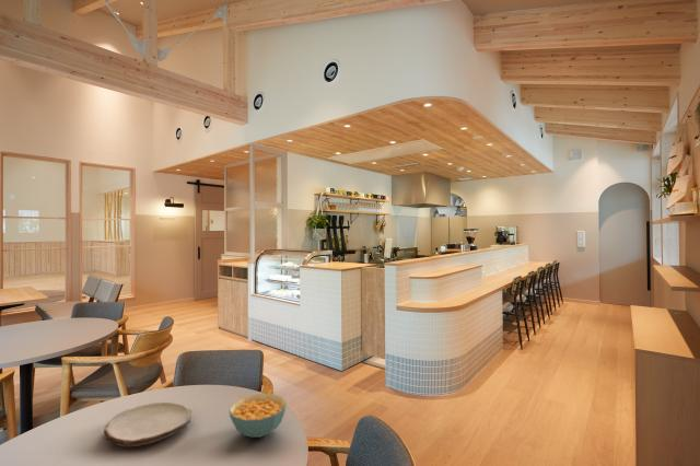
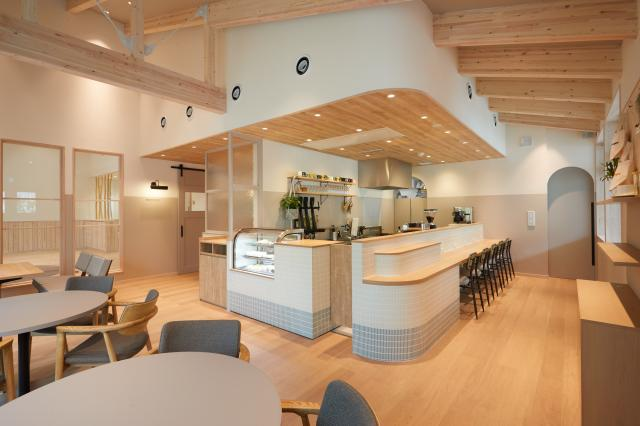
- plate [103,401,192,447]
- cereal bowl [229,393,288,439]
